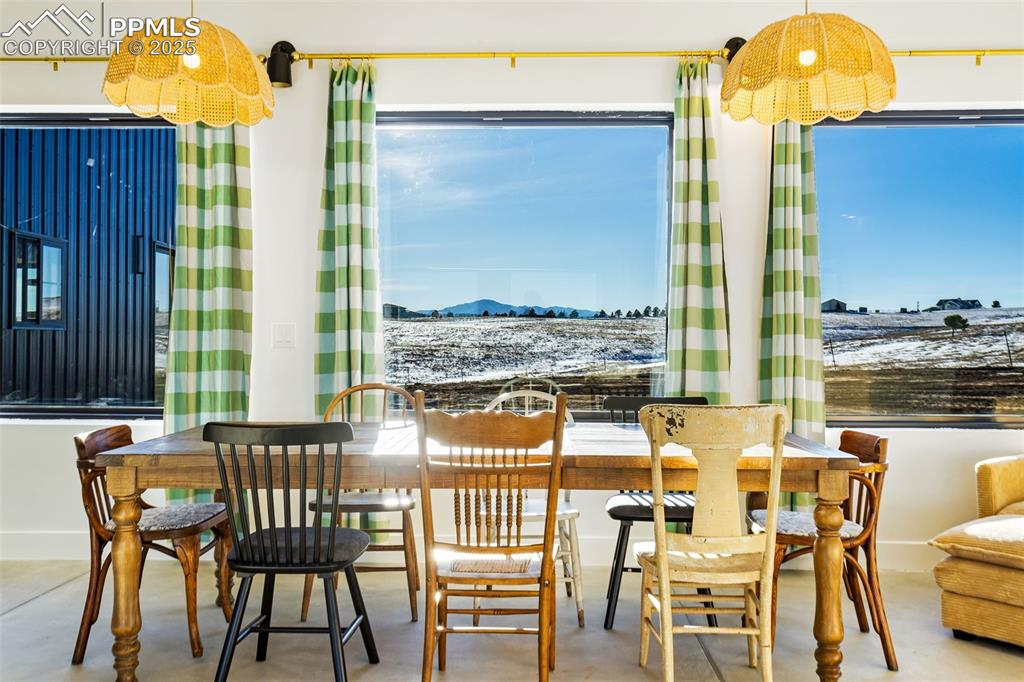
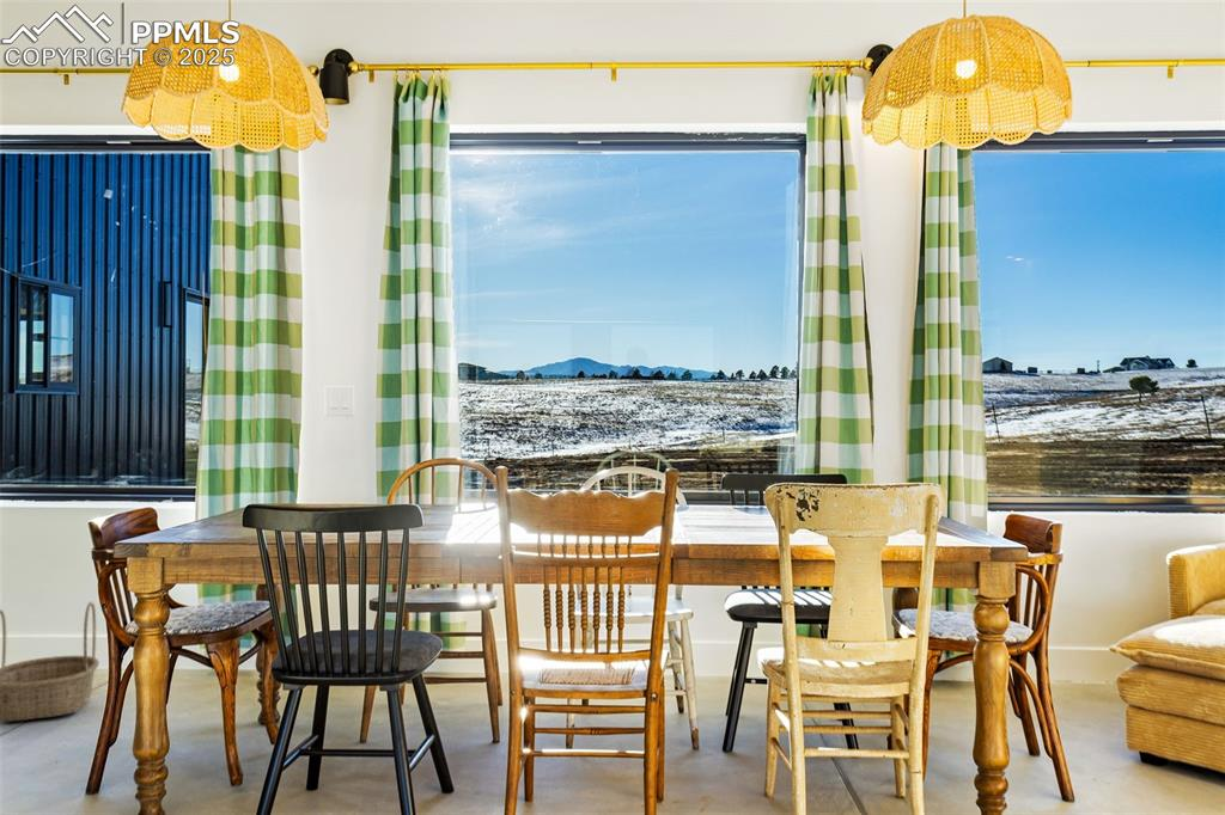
+ basket [0,601,100,723]
